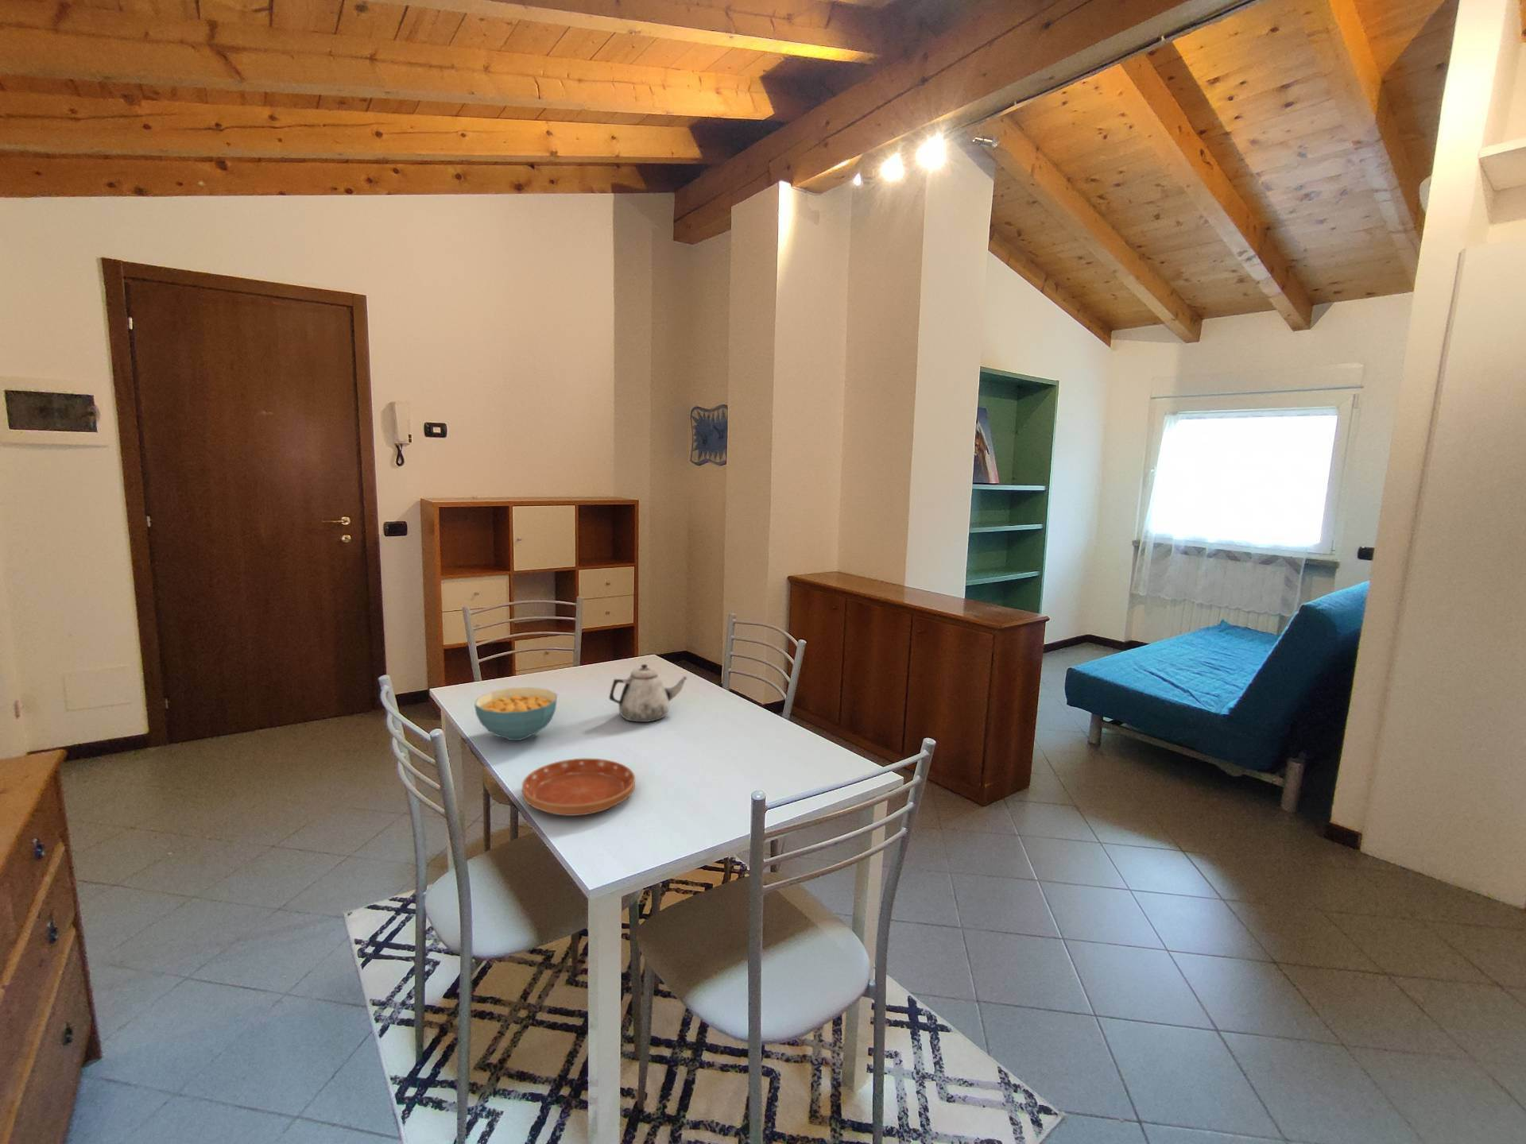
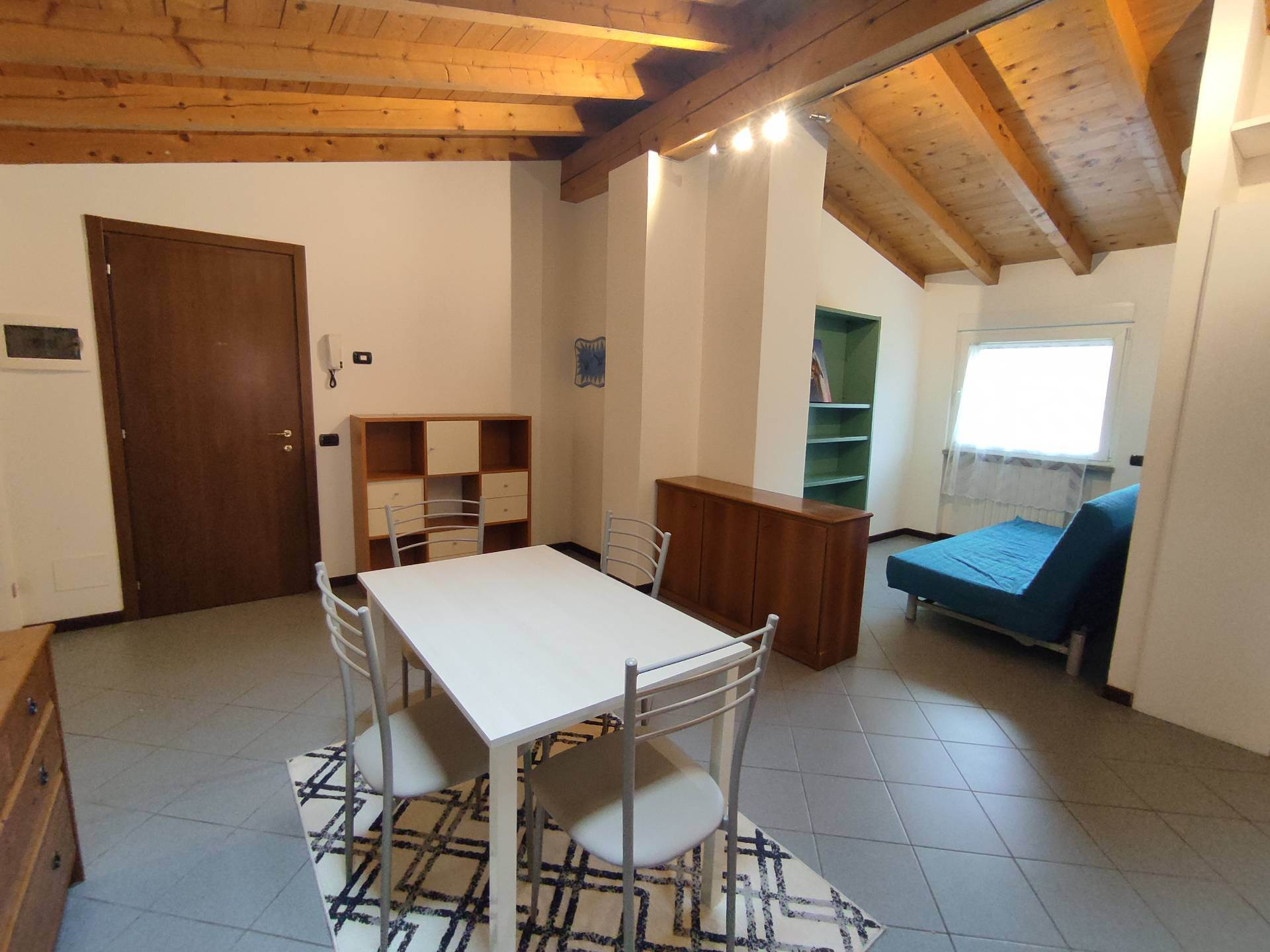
- saucer [521,758,636,817]
- teapot [608,663,689,723]
- cereal bowl [473,686,558,741]
